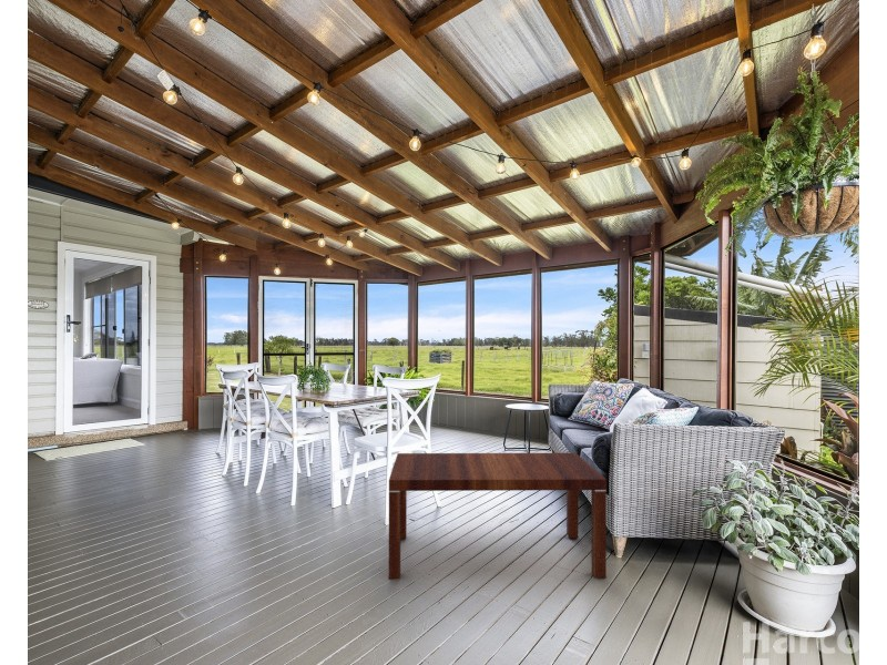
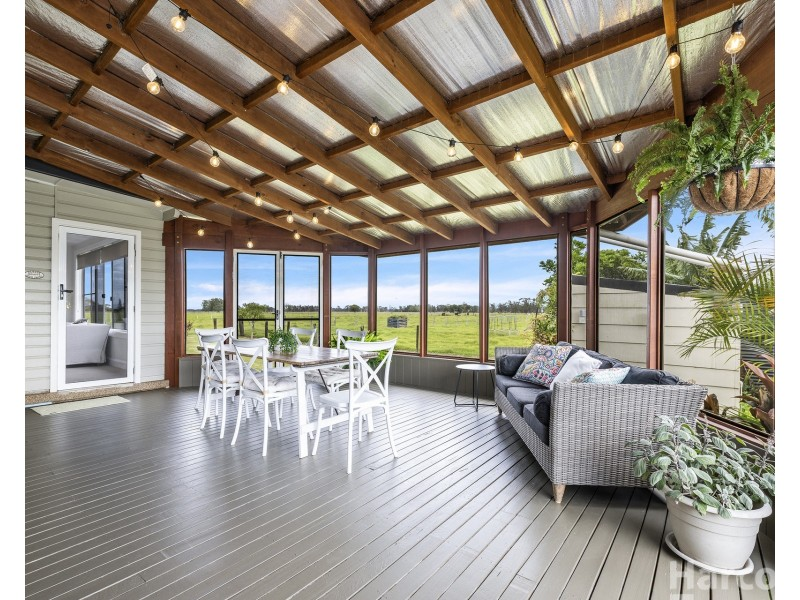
- coffee table [388,452,608,581]
